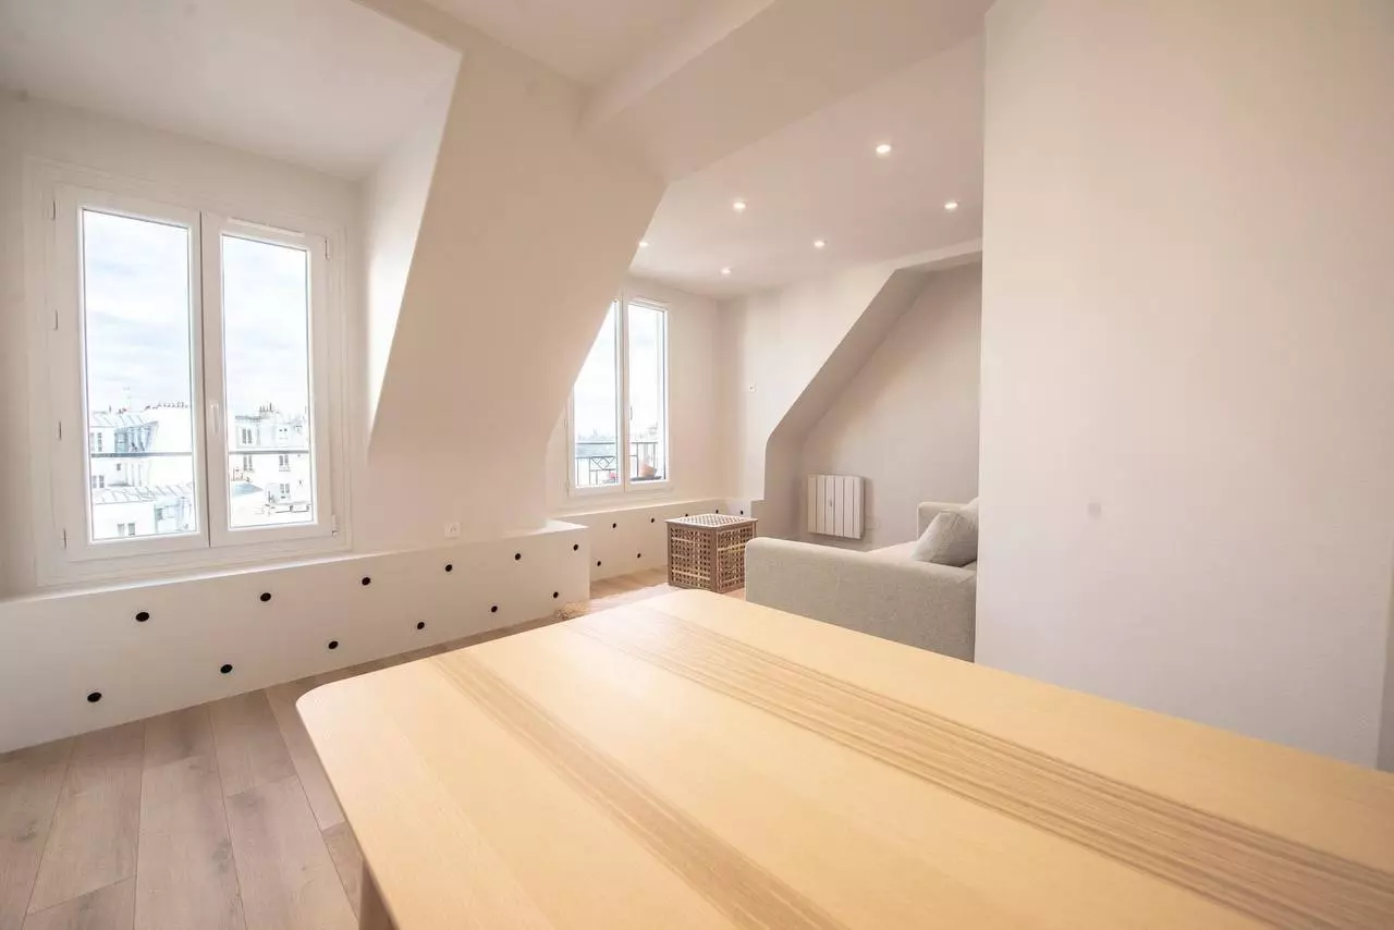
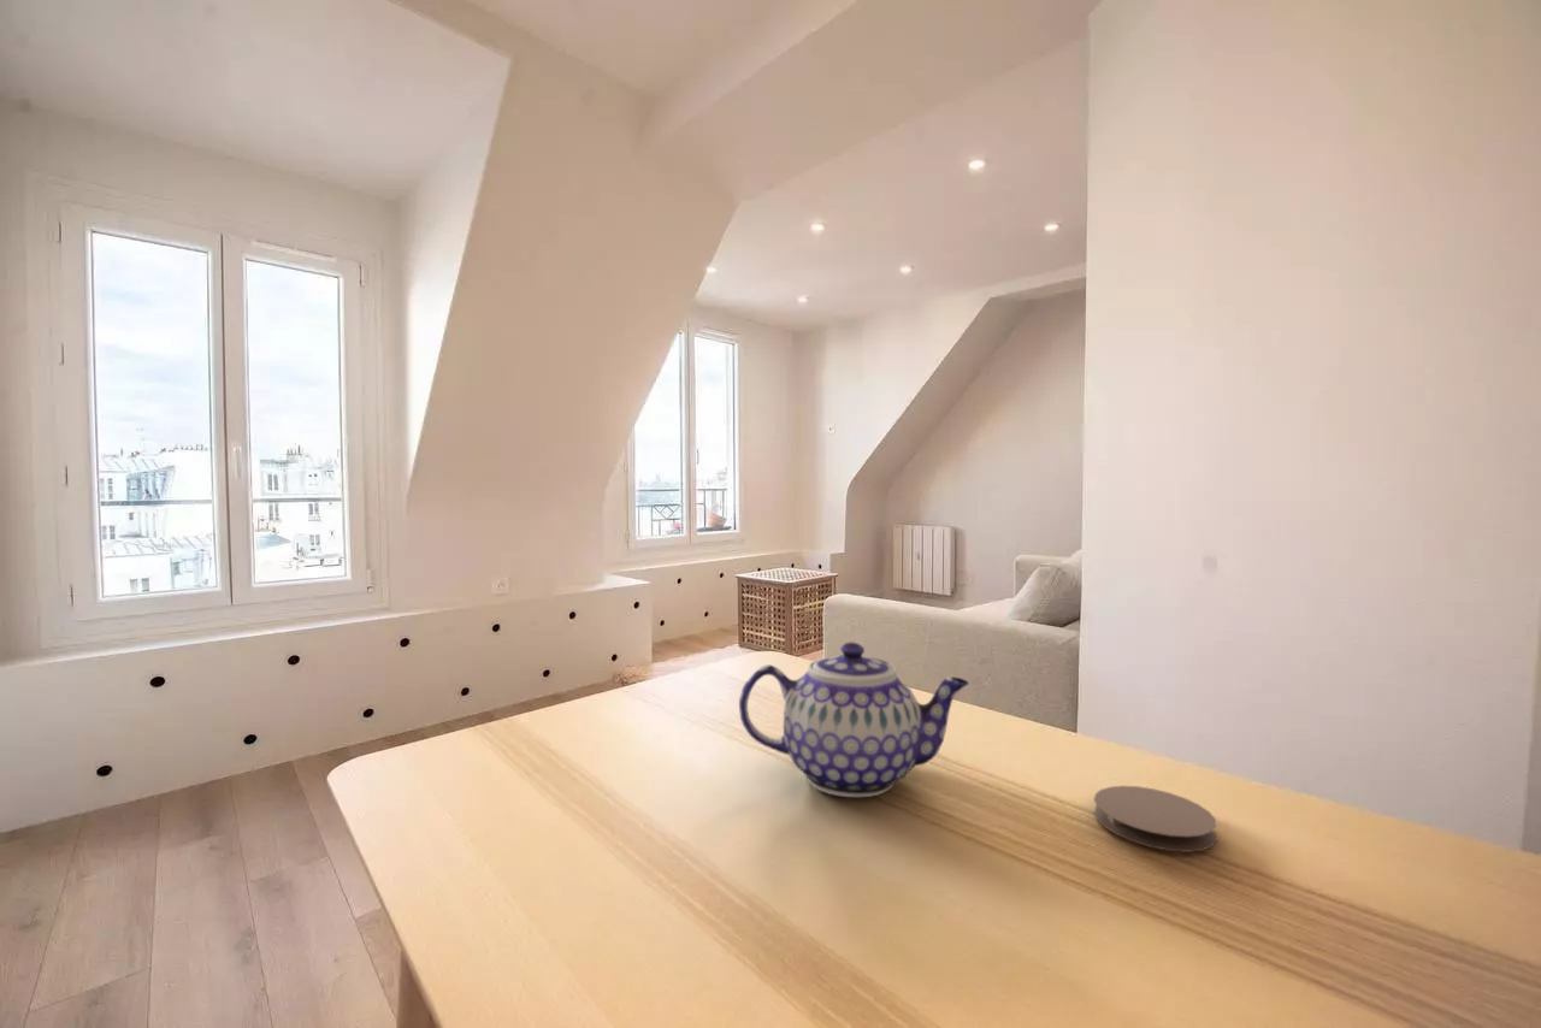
+ teapot [738,640,970,798]
+ coaster [1093,785,1218,853]
